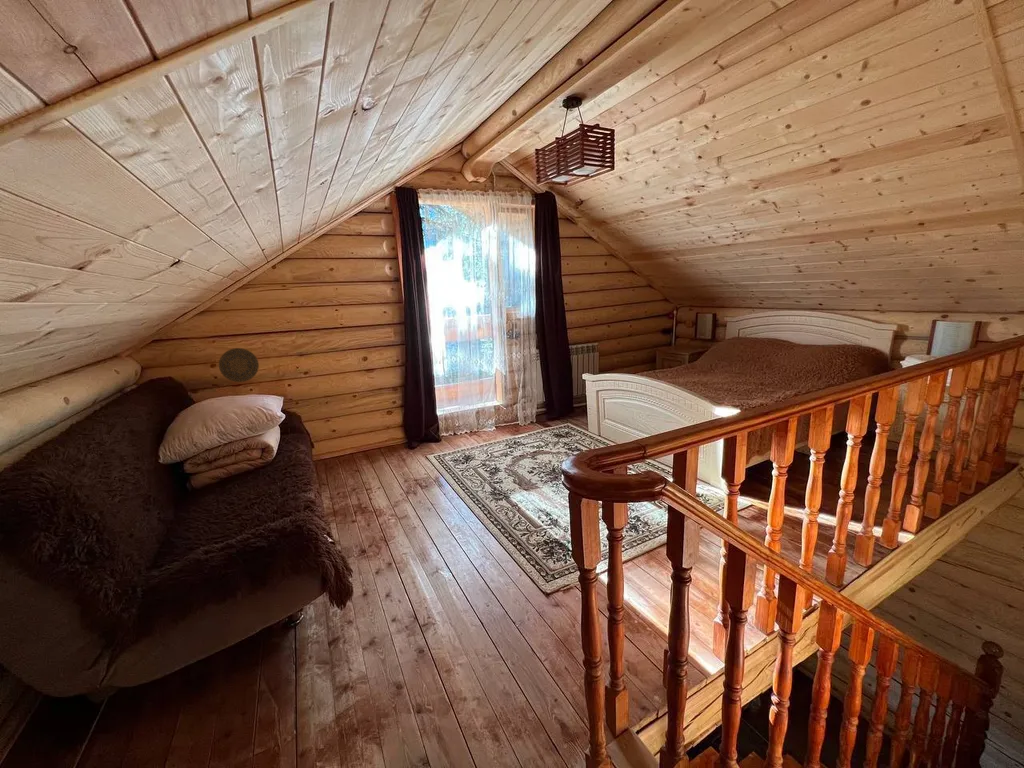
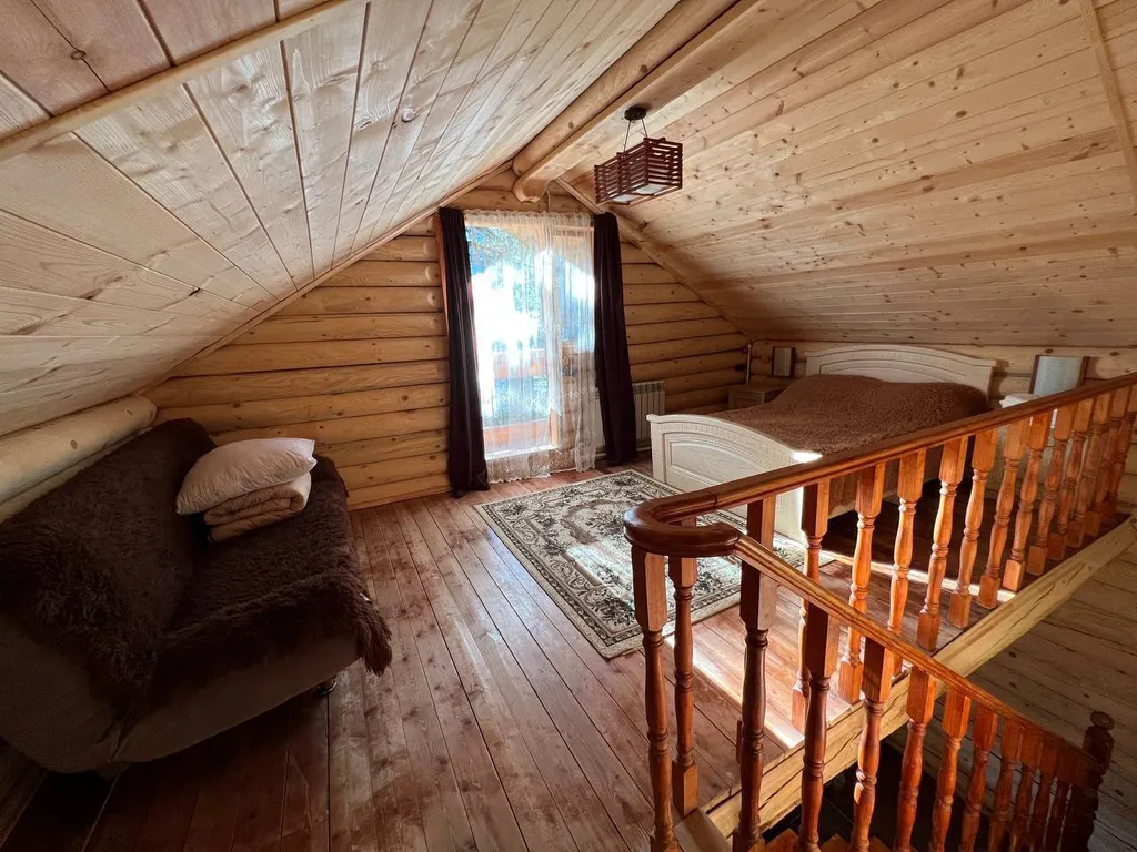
- decorative plate [218,347,260,383]
